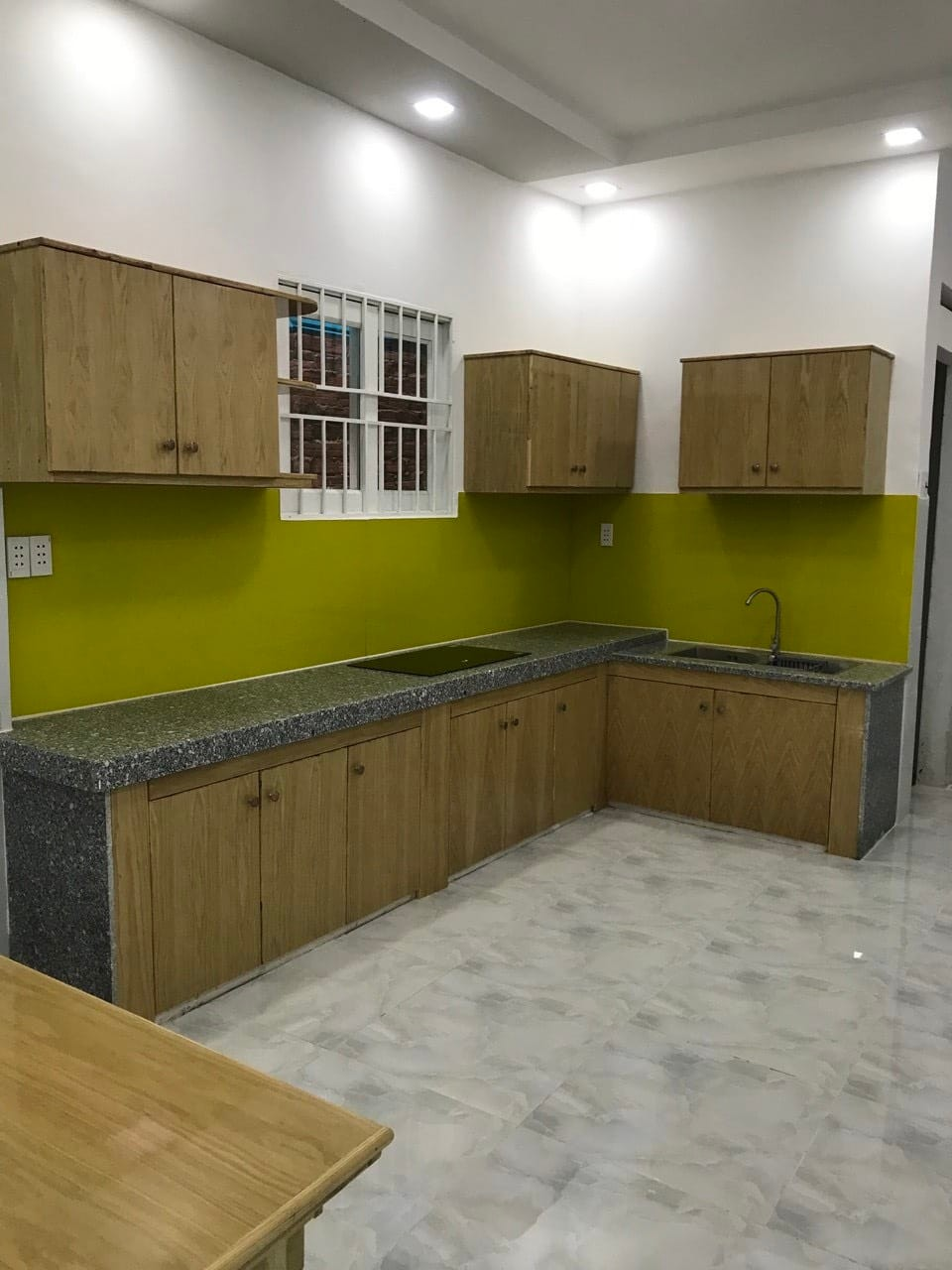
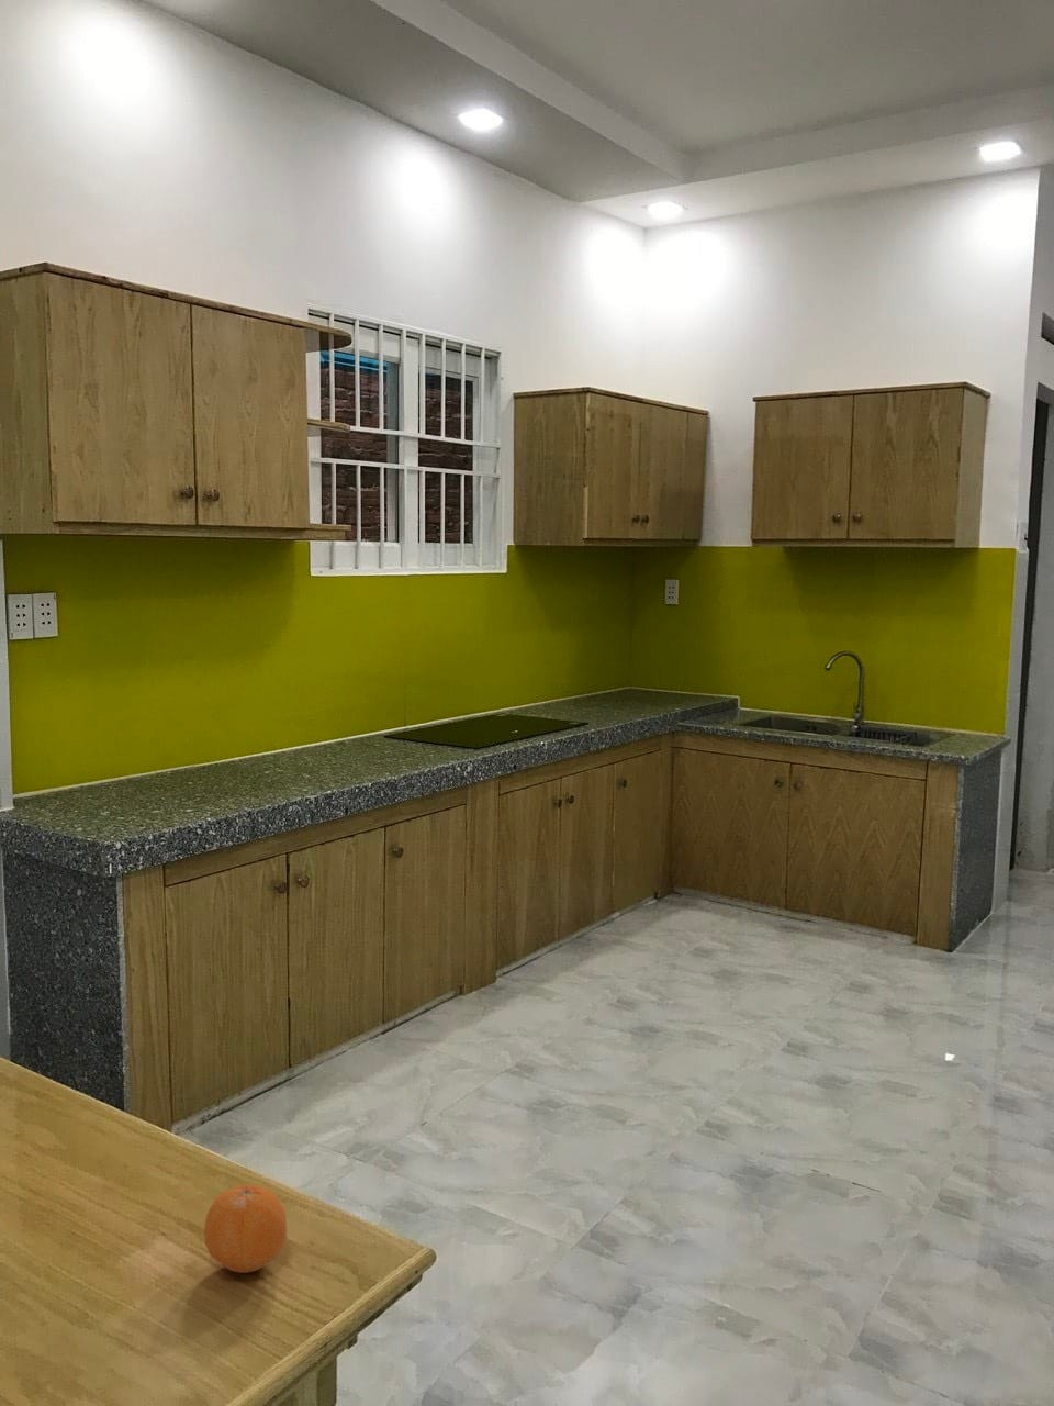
+ fruit [203,1185,288,1274]
